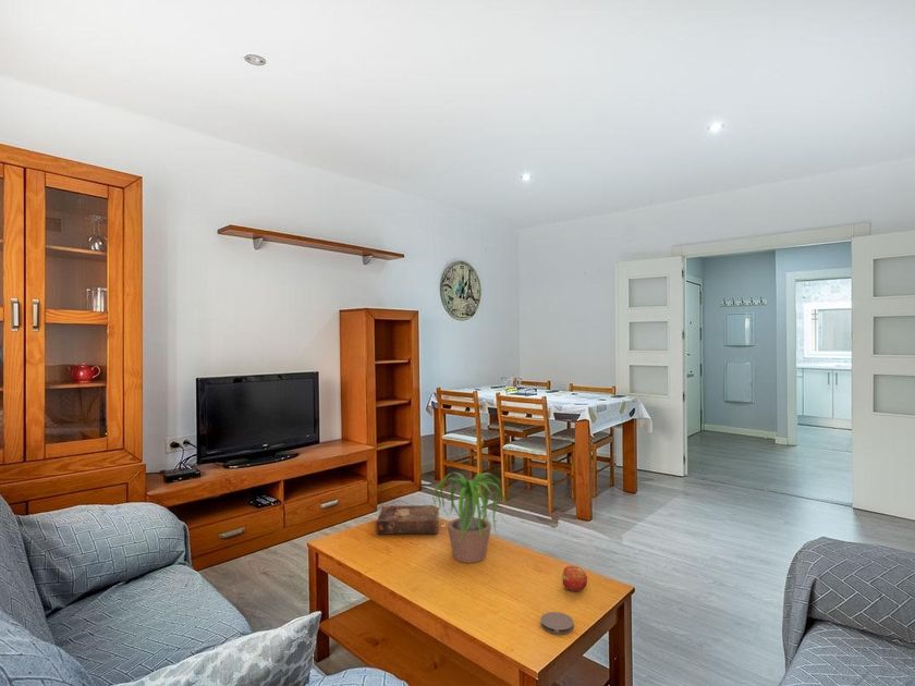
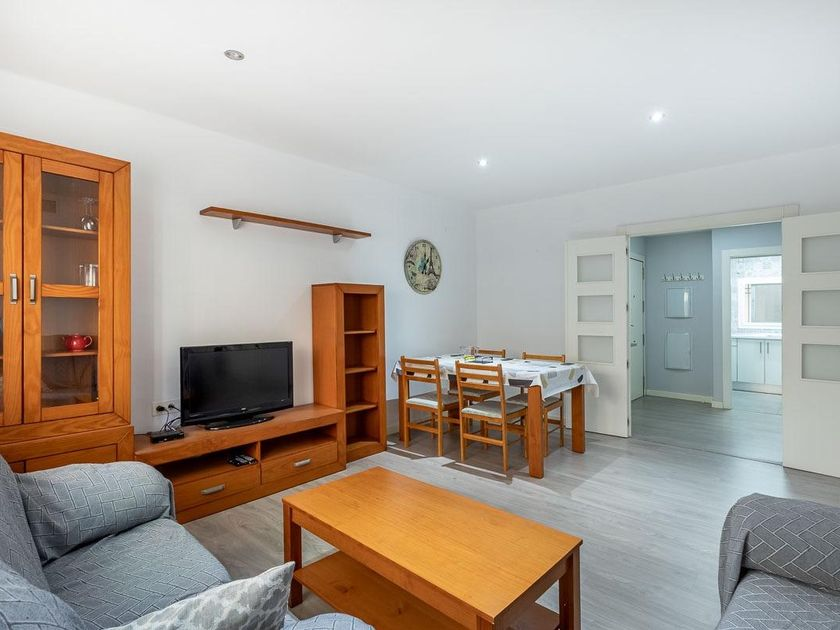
- book [375,503,440,536]
- potted plant [423,471,511,564]
- apple [561,565,588,592]
- coaster [539,611,575,635]
